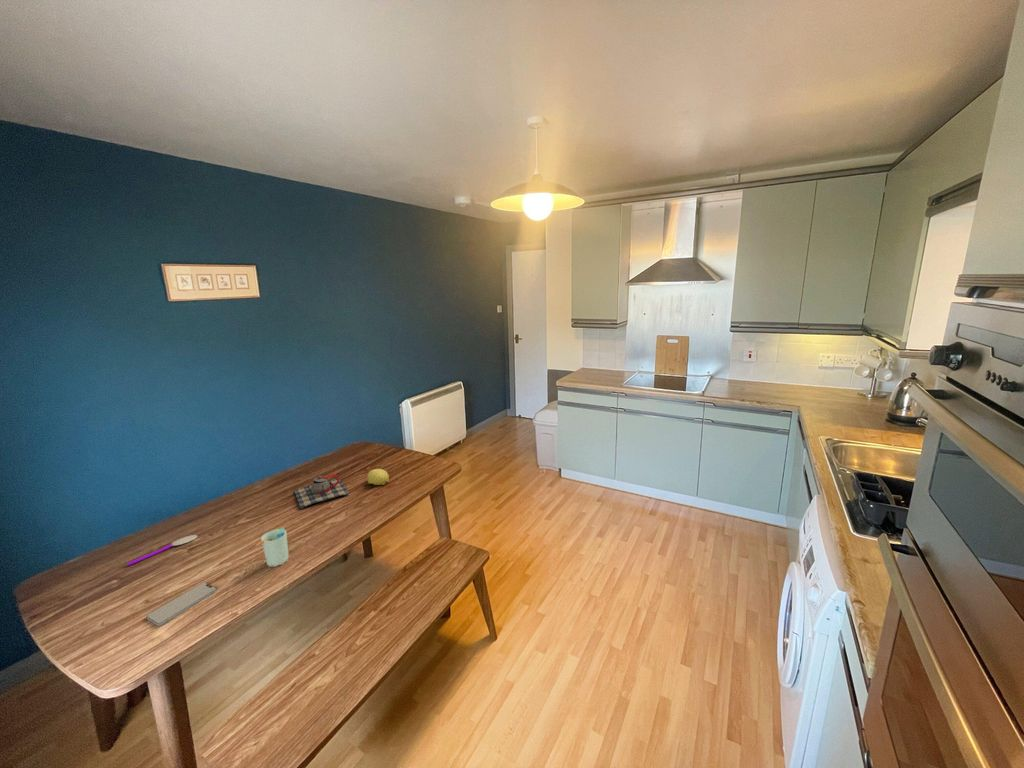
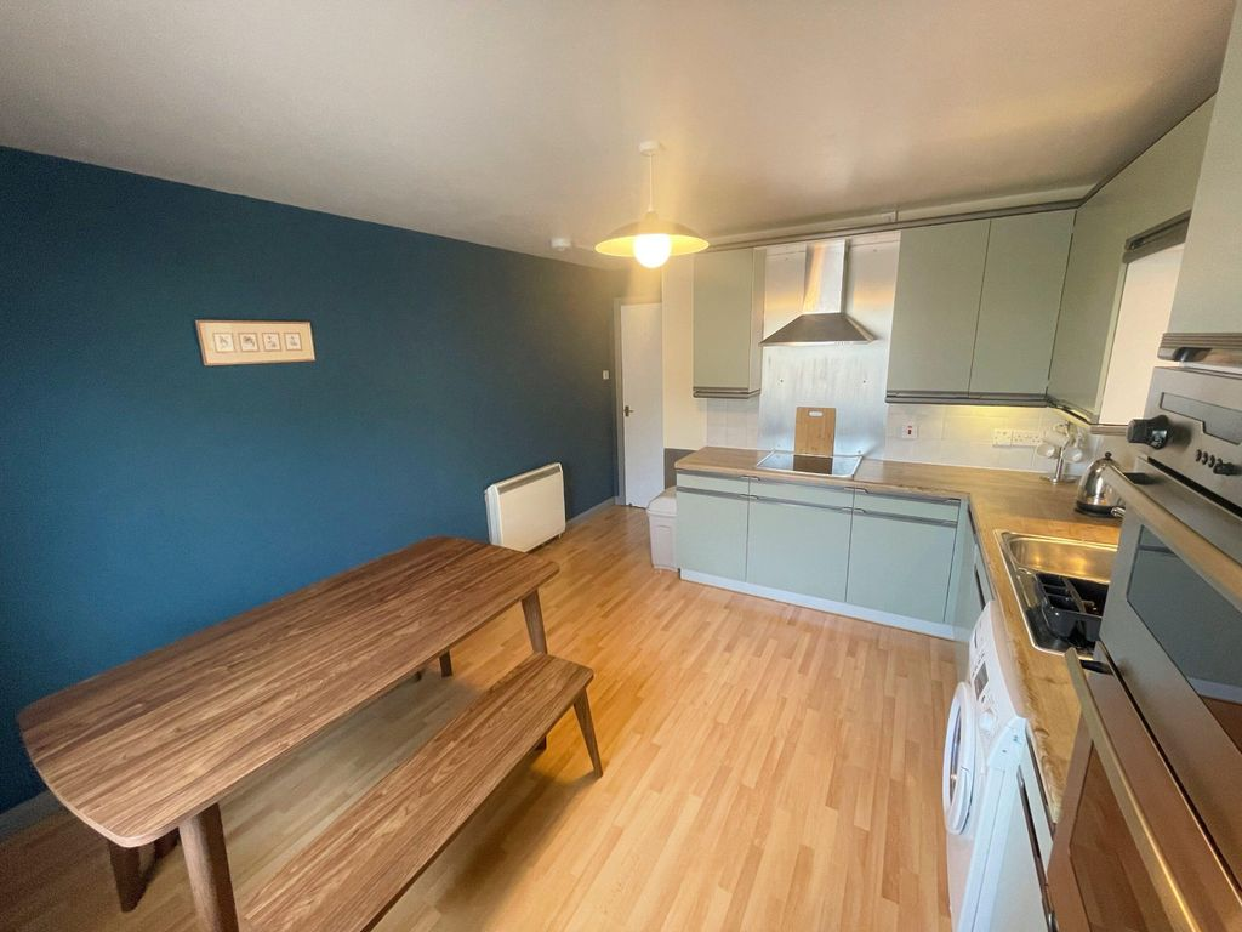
- teapot [293,474,350,510]
- cup [260,527,290,568]
- spoon [126,534,198,566]
- fruit [366,468,390,486]
- smartphone [145,581,217,627]
